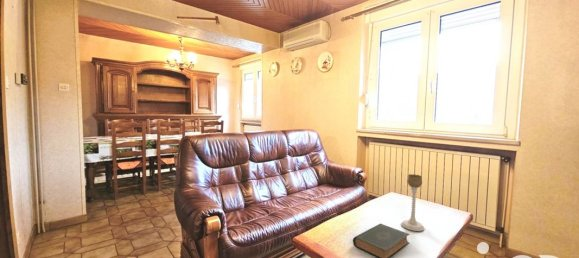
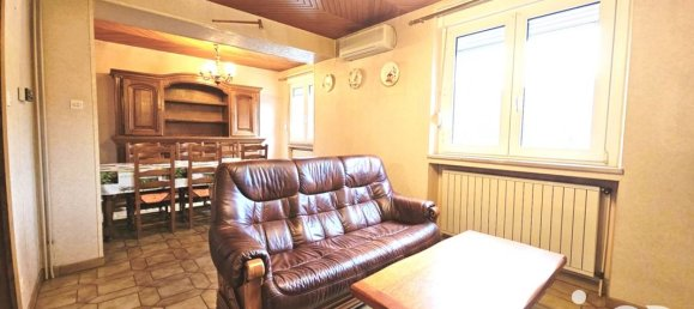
- book [352,223,411,258]
- candle holder [400,173,425,232]
